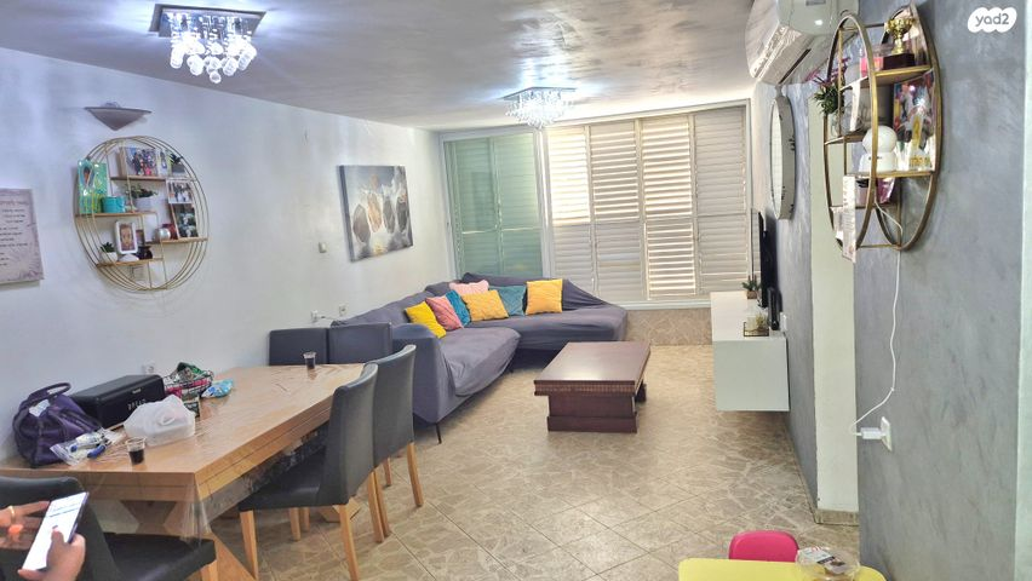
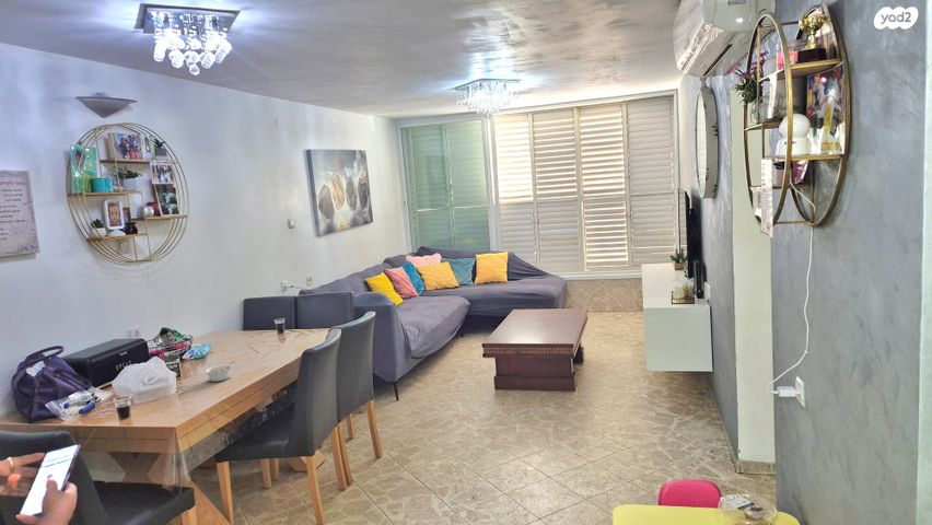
+ legume [203,360,236,383]
